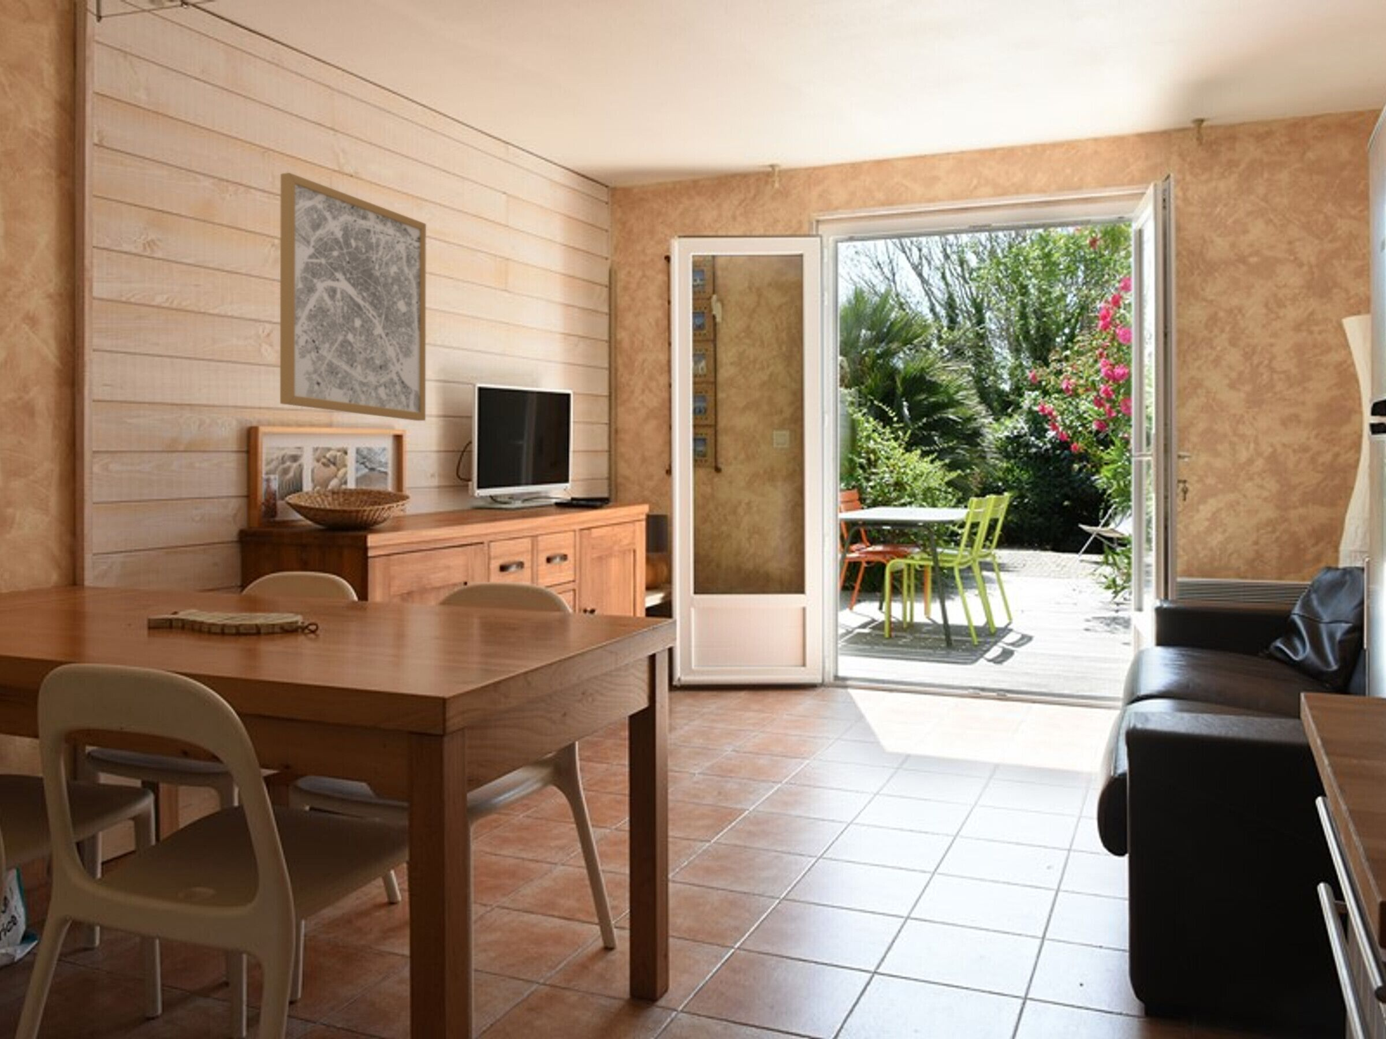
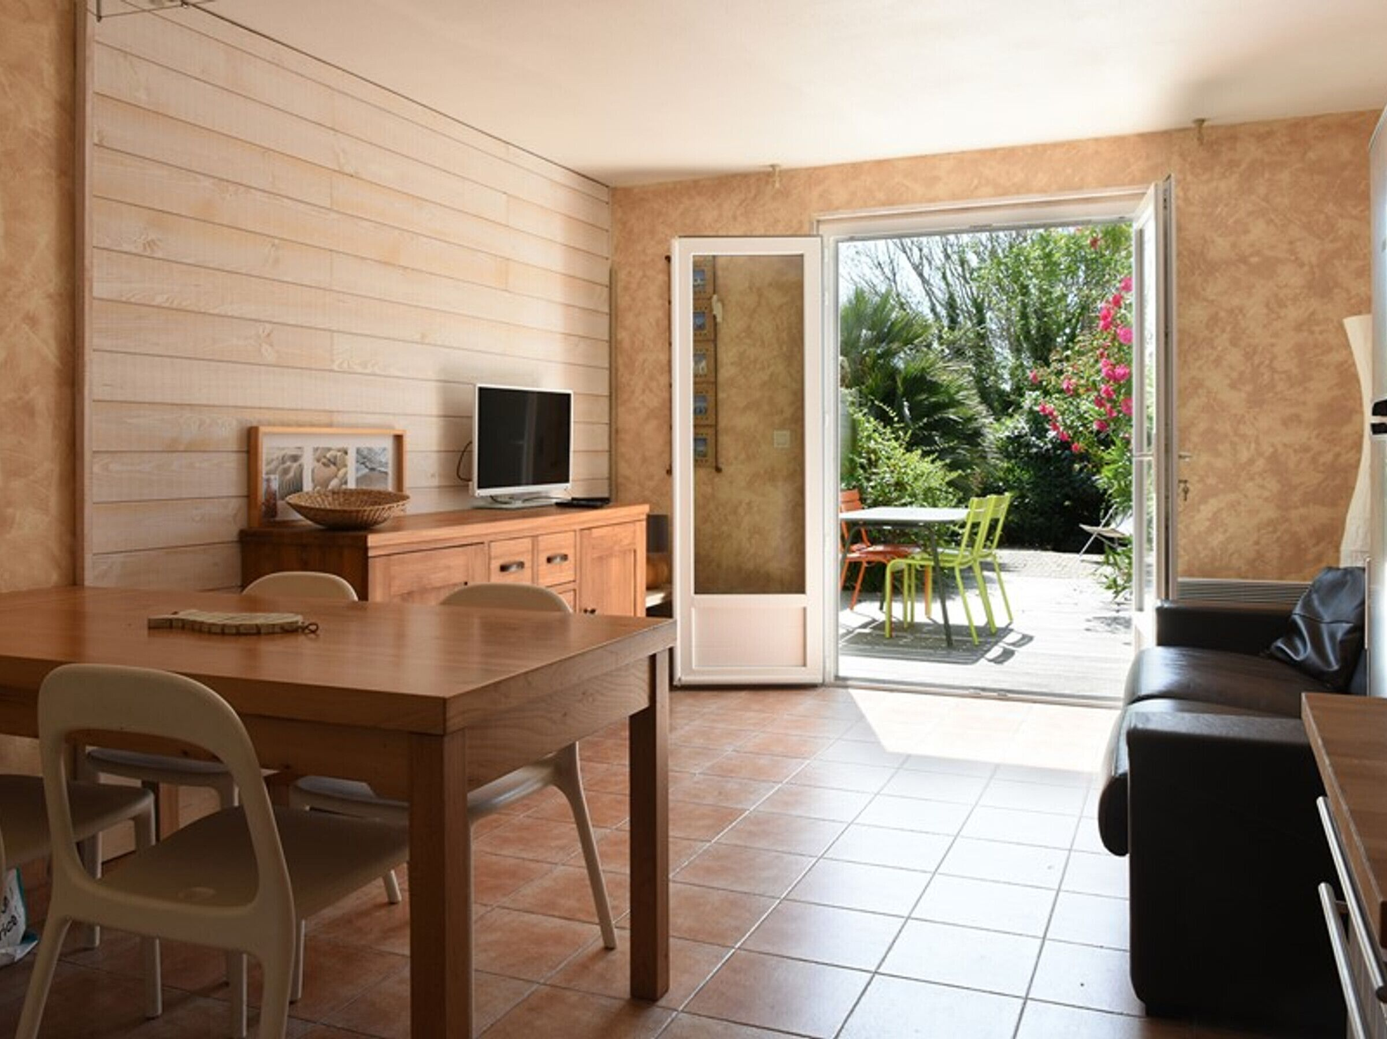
- wall art [279,172,427,421]
